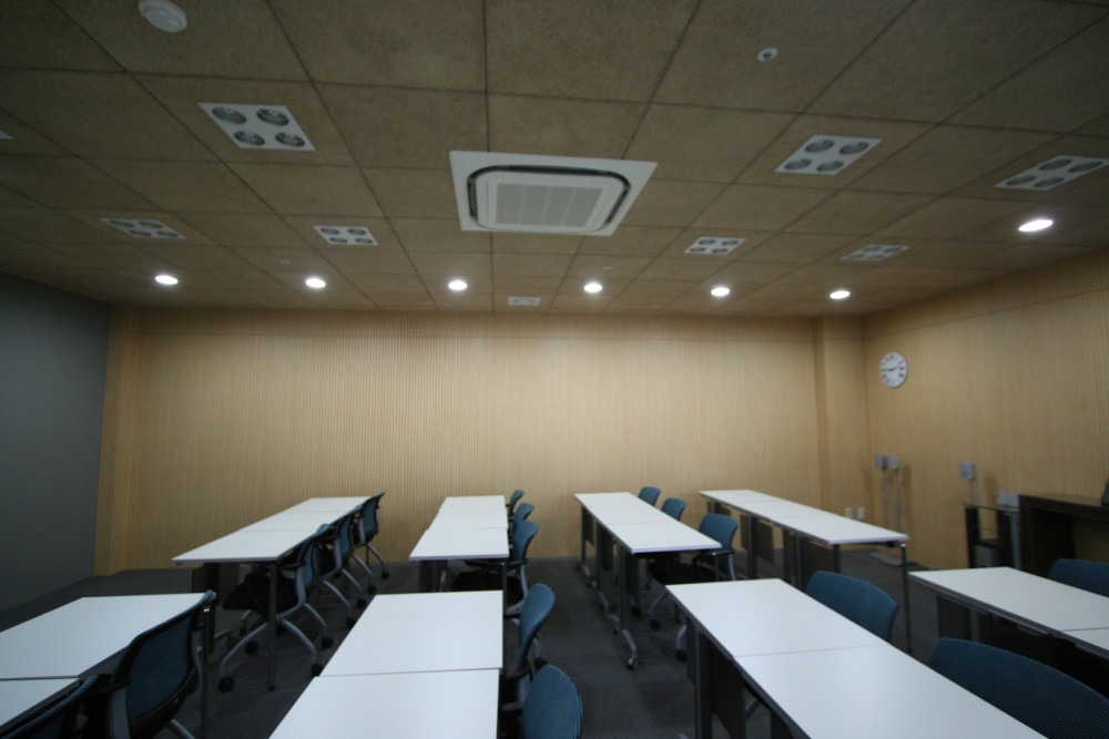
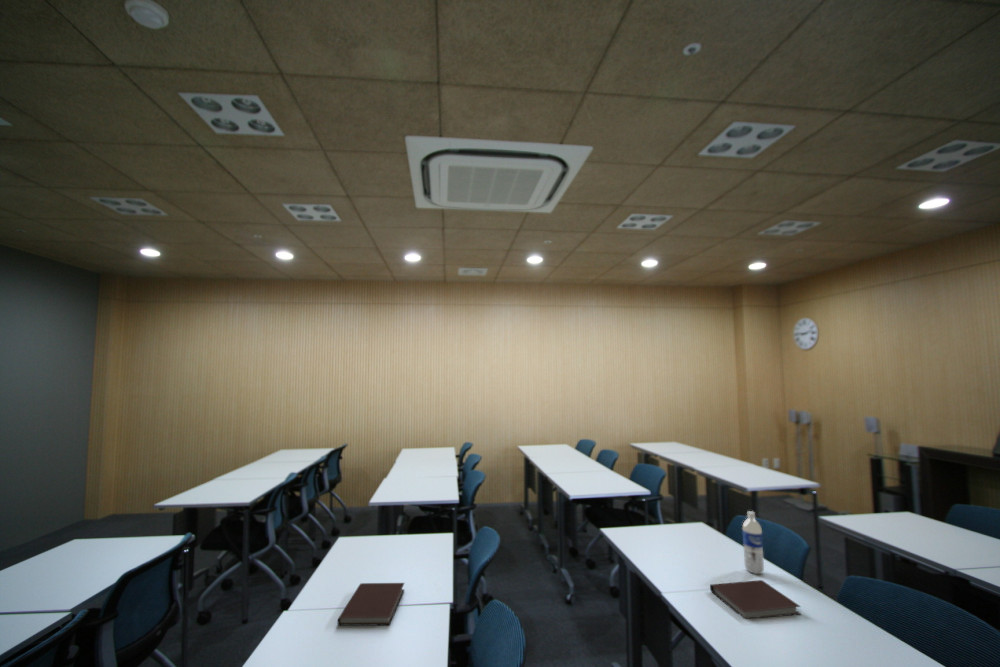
+ notebook [337,582,405,627]
+ water bottle [741,510,765,575]
+ notebook [709,579,802,620]
